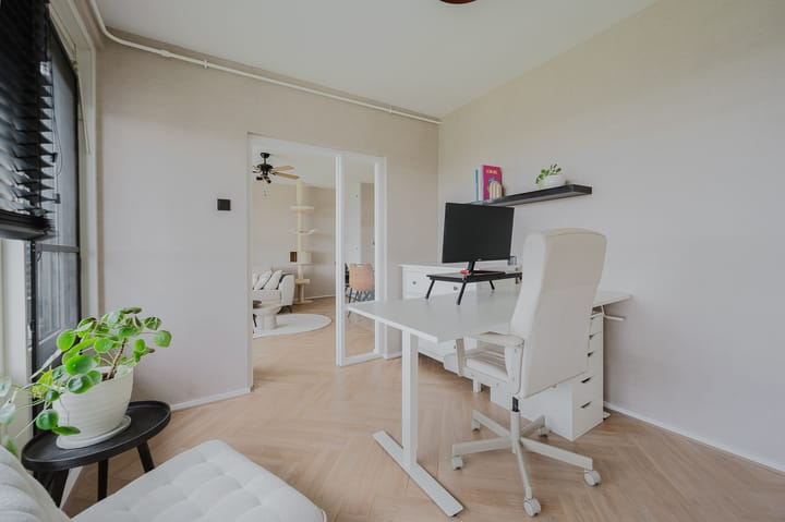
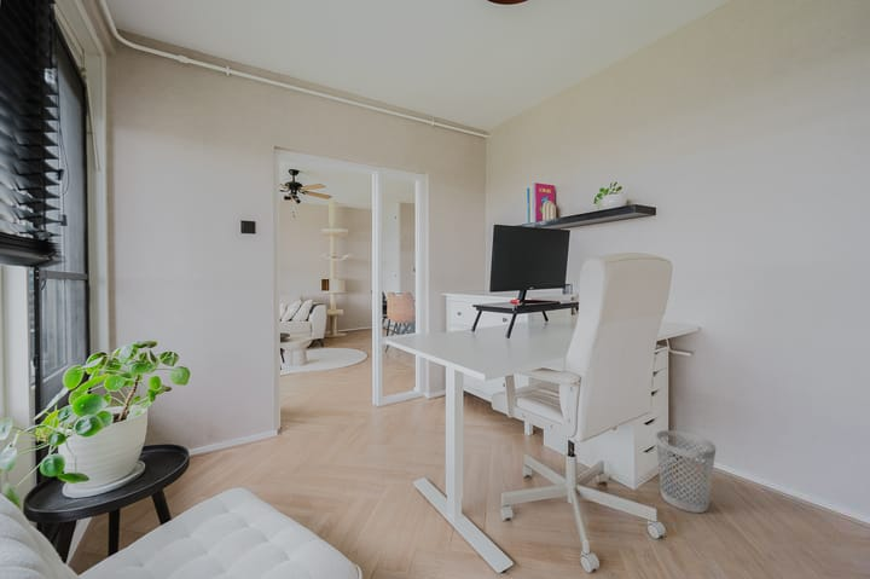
+ wastebasket [655,429,717,514]
